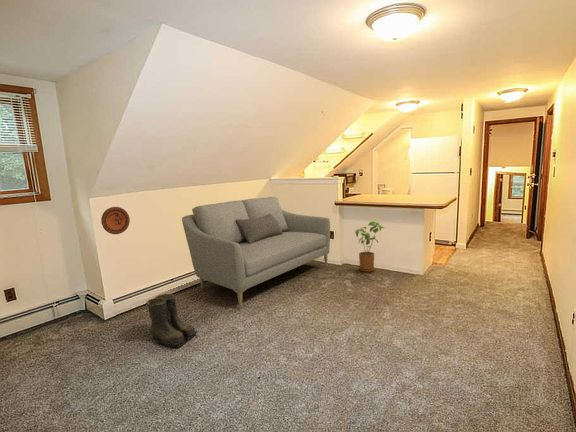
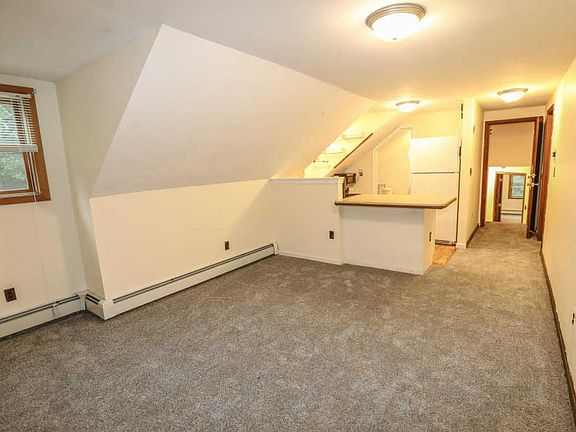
- sofa [181,196,331,309]
- boots [145,293,199,348]
- house plant [354,220,386,273]
- decorative plate [100,206,131,235]
